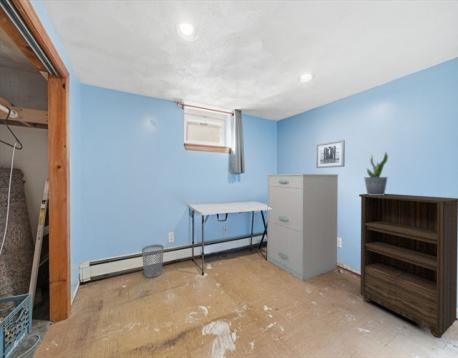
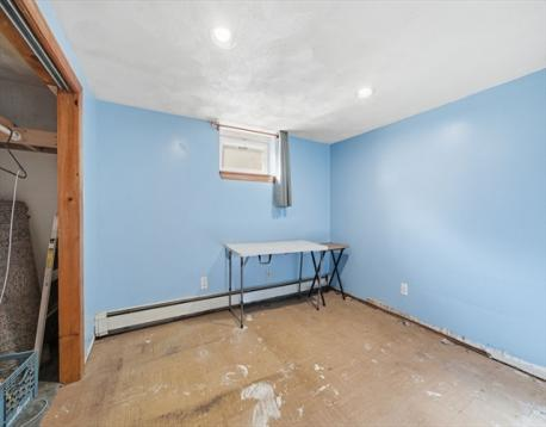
- potted plant [363,151,389,195]
- wall art [315,139,346,169]
- bookshelf [358,193,458,339]
- filing cabinet [266,173,339,282]
- wastebasket [141,244,165,279]
